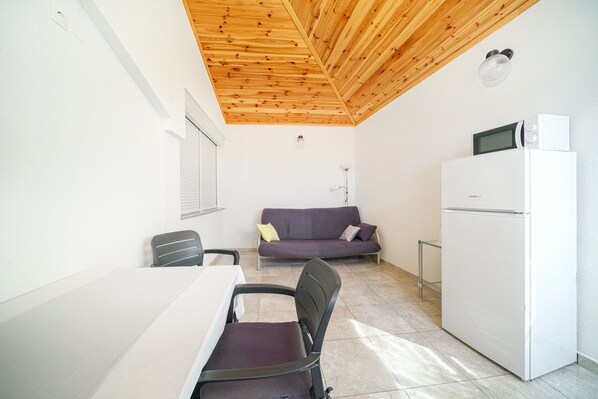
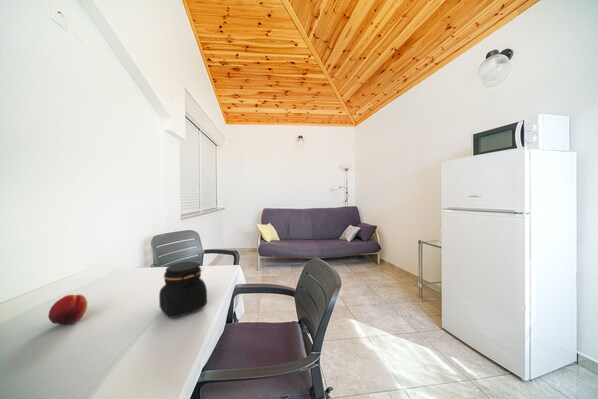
+ fruit [47,293,89,325]
+ jar [158,261,208,319]
